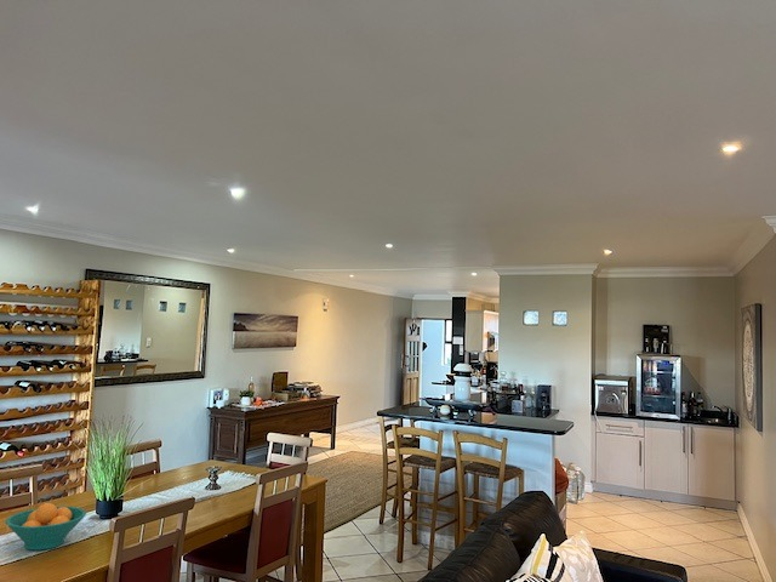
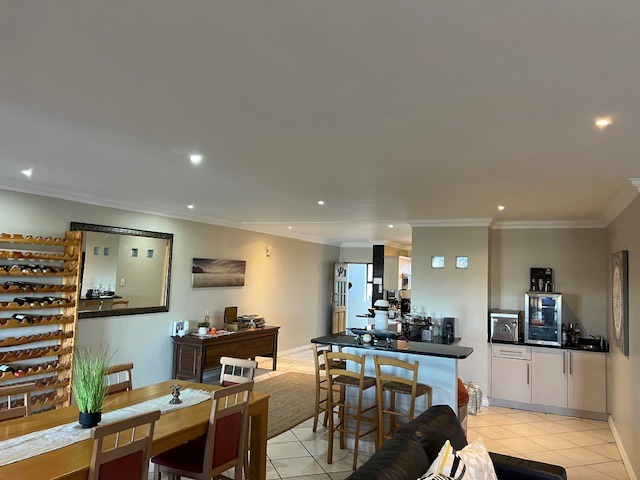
- fruit bowl [4,502,87,552]
